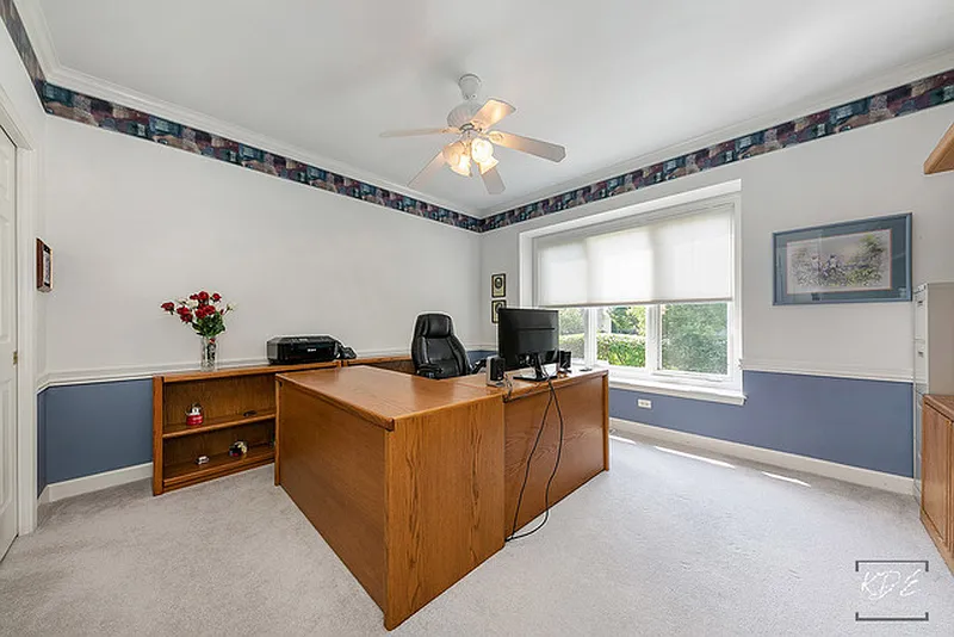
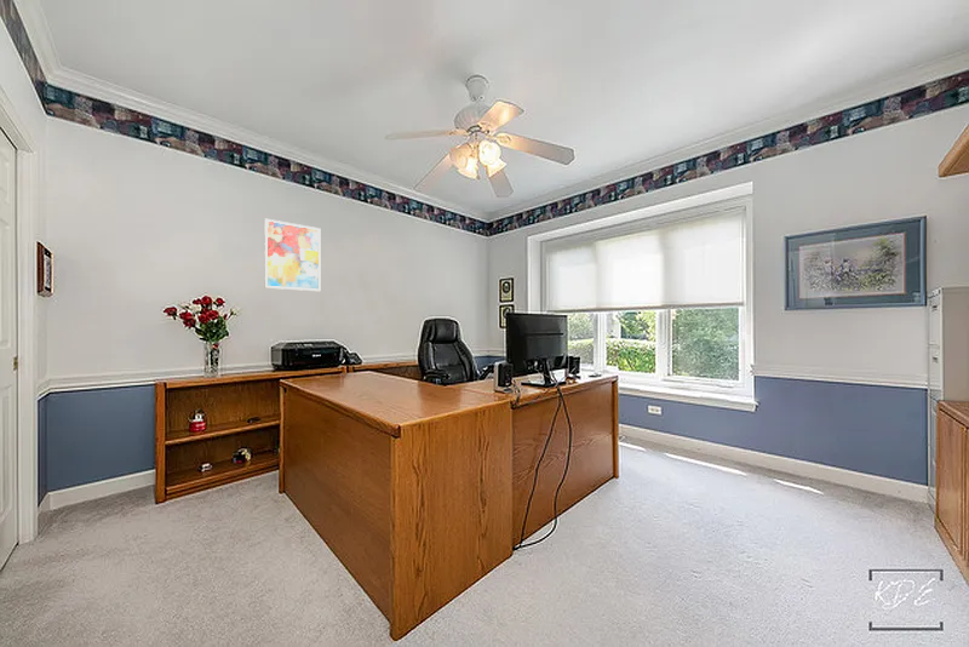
+ wall art [263,218,321,292]
